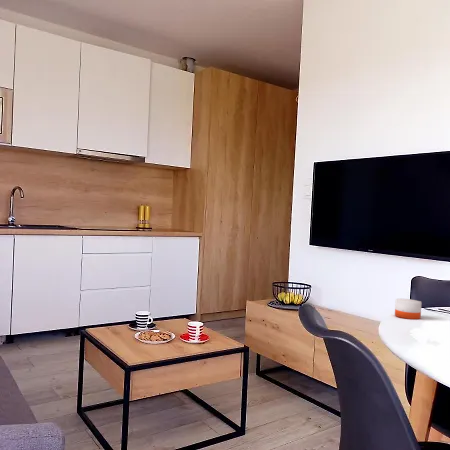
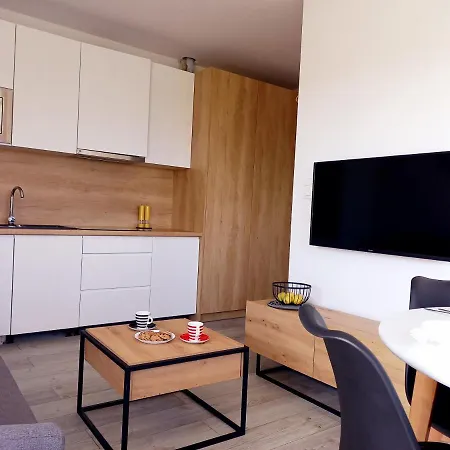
- candle [394,285,423,320]
